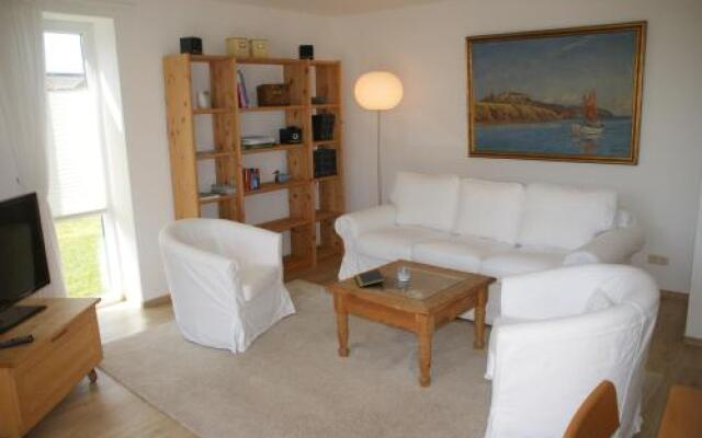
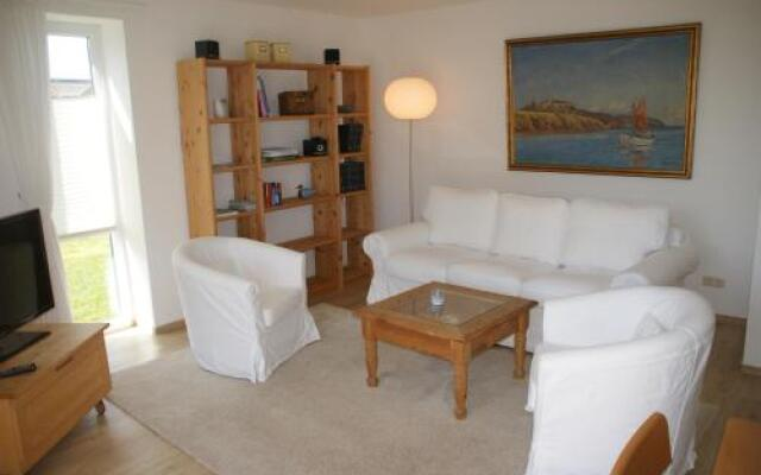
- notepad [353,268,386,288]
